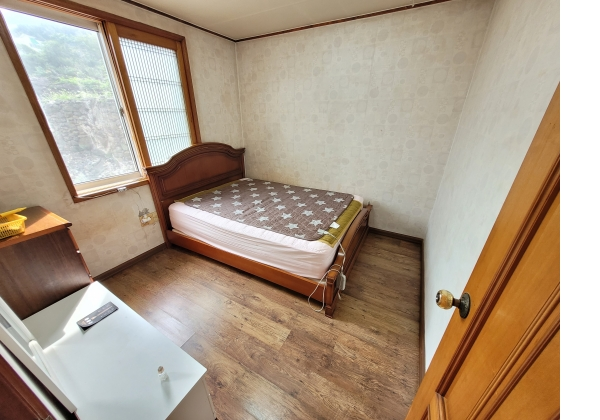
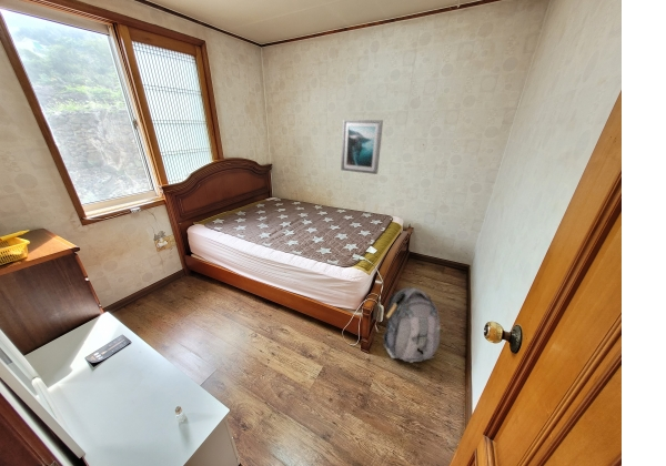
+ backpack [382,286,441,364]
+ wall art [340,119,384,175]
